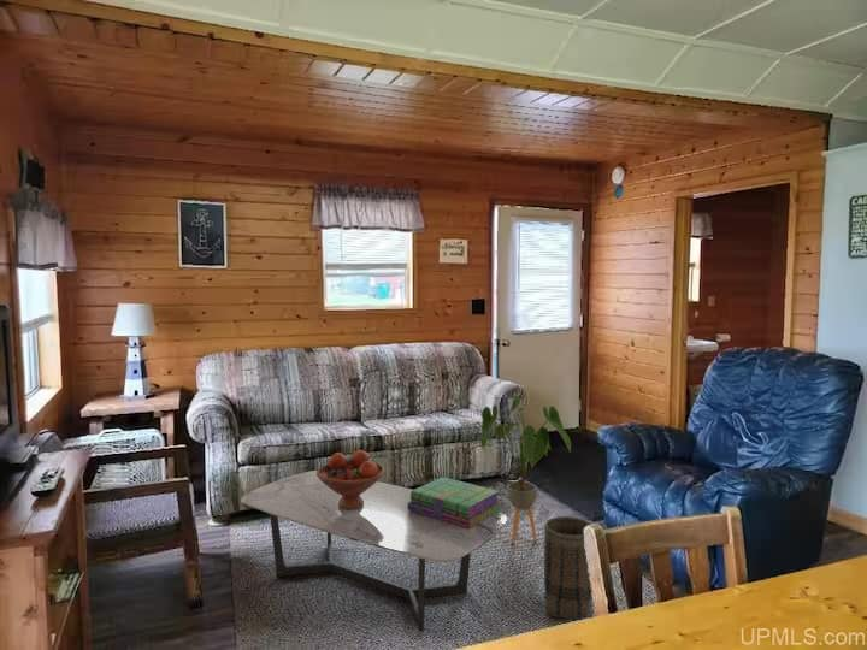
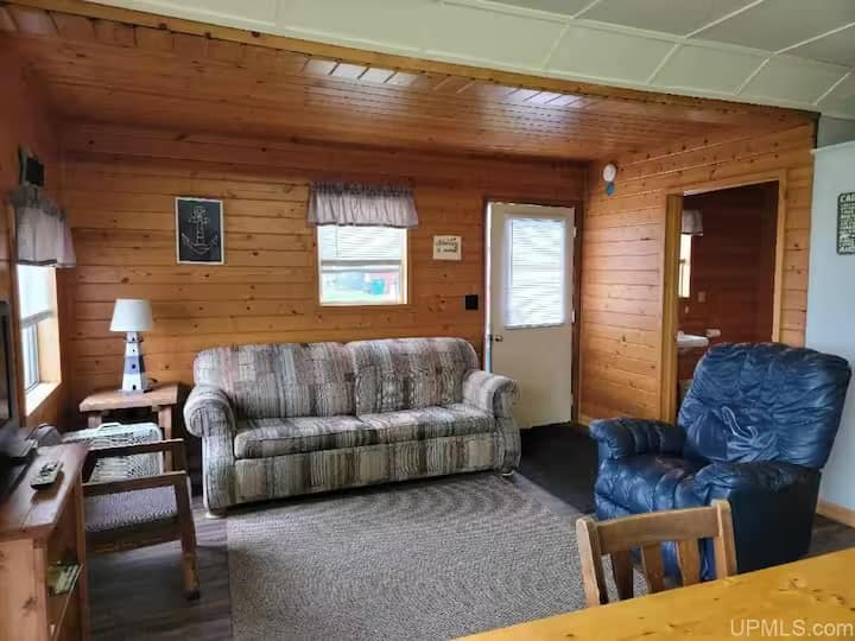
- fruit bowl [317,449,385,509]
- house plant [479,396,572,545]
- stack of books [408,475,502,528]
- coffee table [240,469,508,633]
- basket [543,515,592,621]
